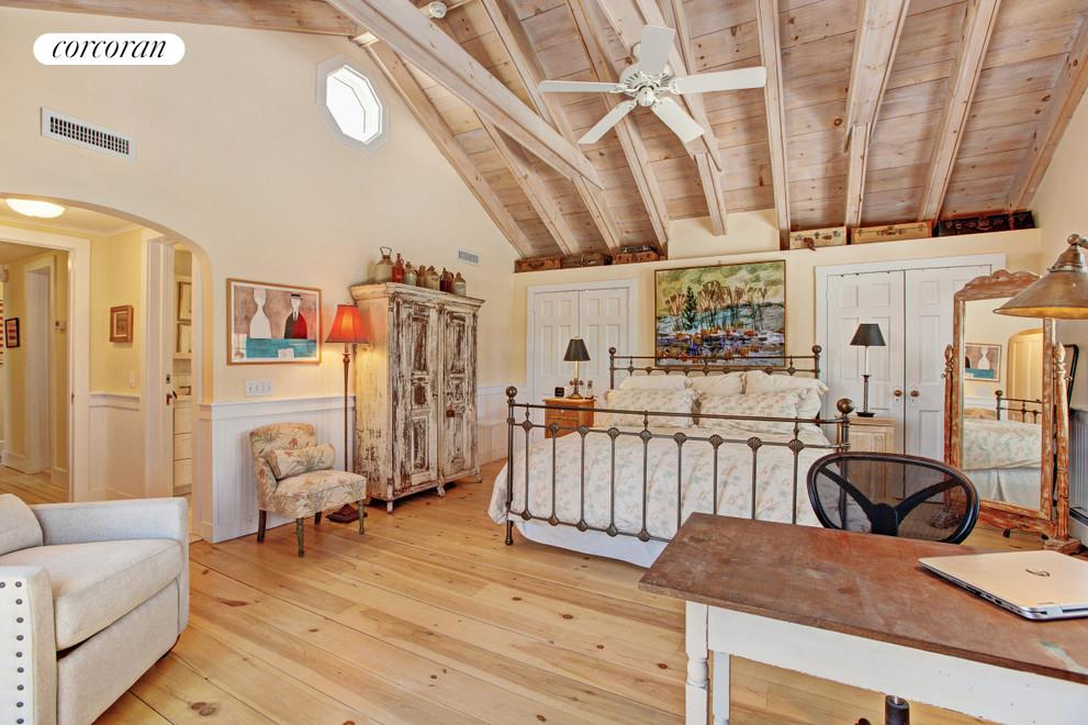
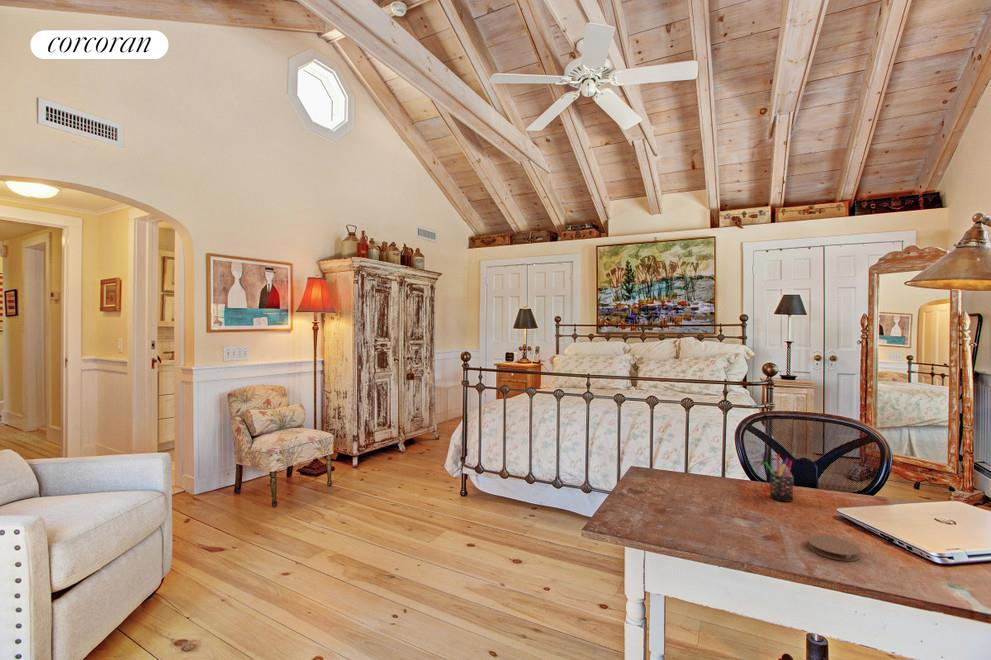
+ pen holder [764,453,795,503]
+ coaster [807,534,862,562]
